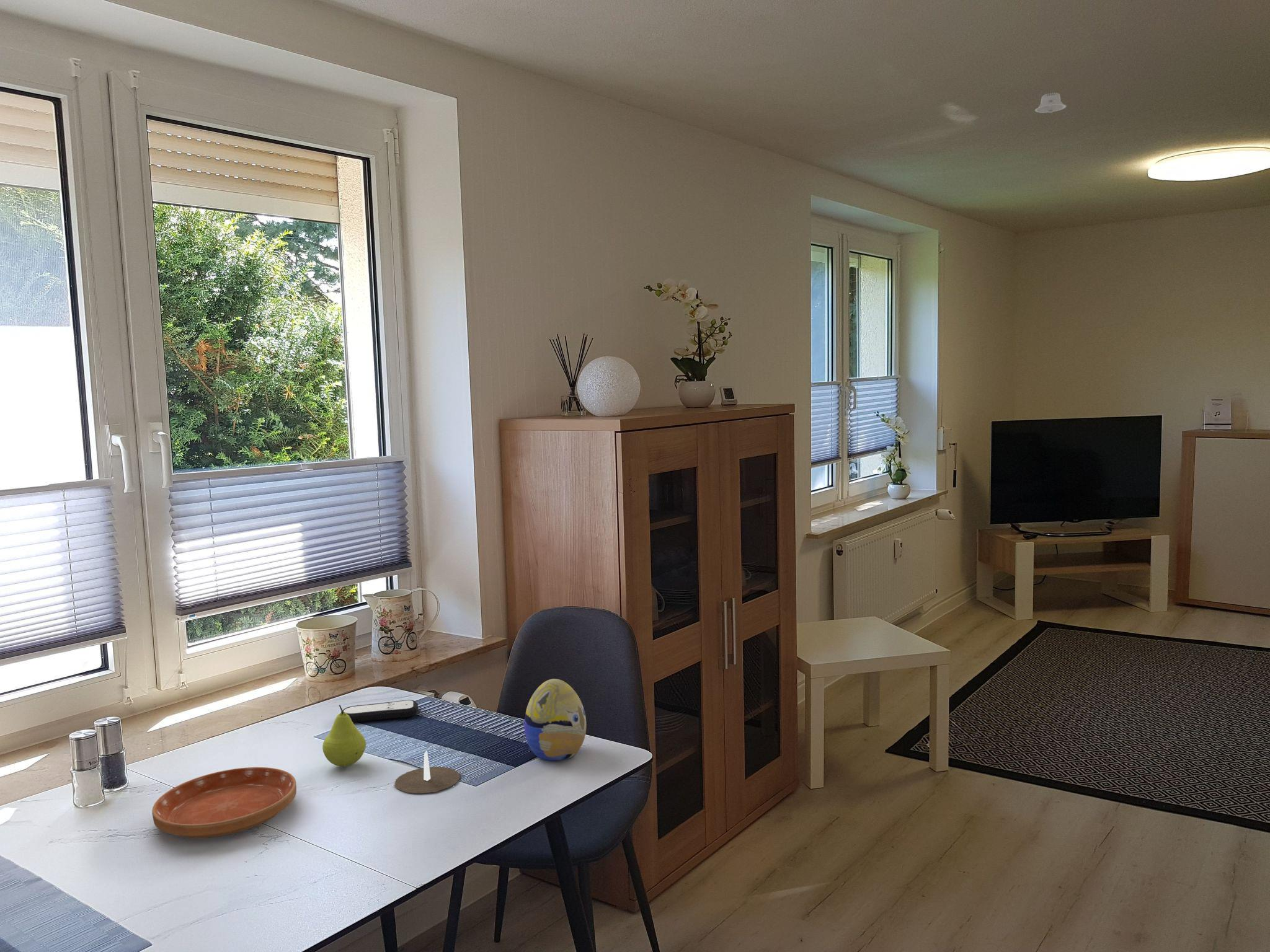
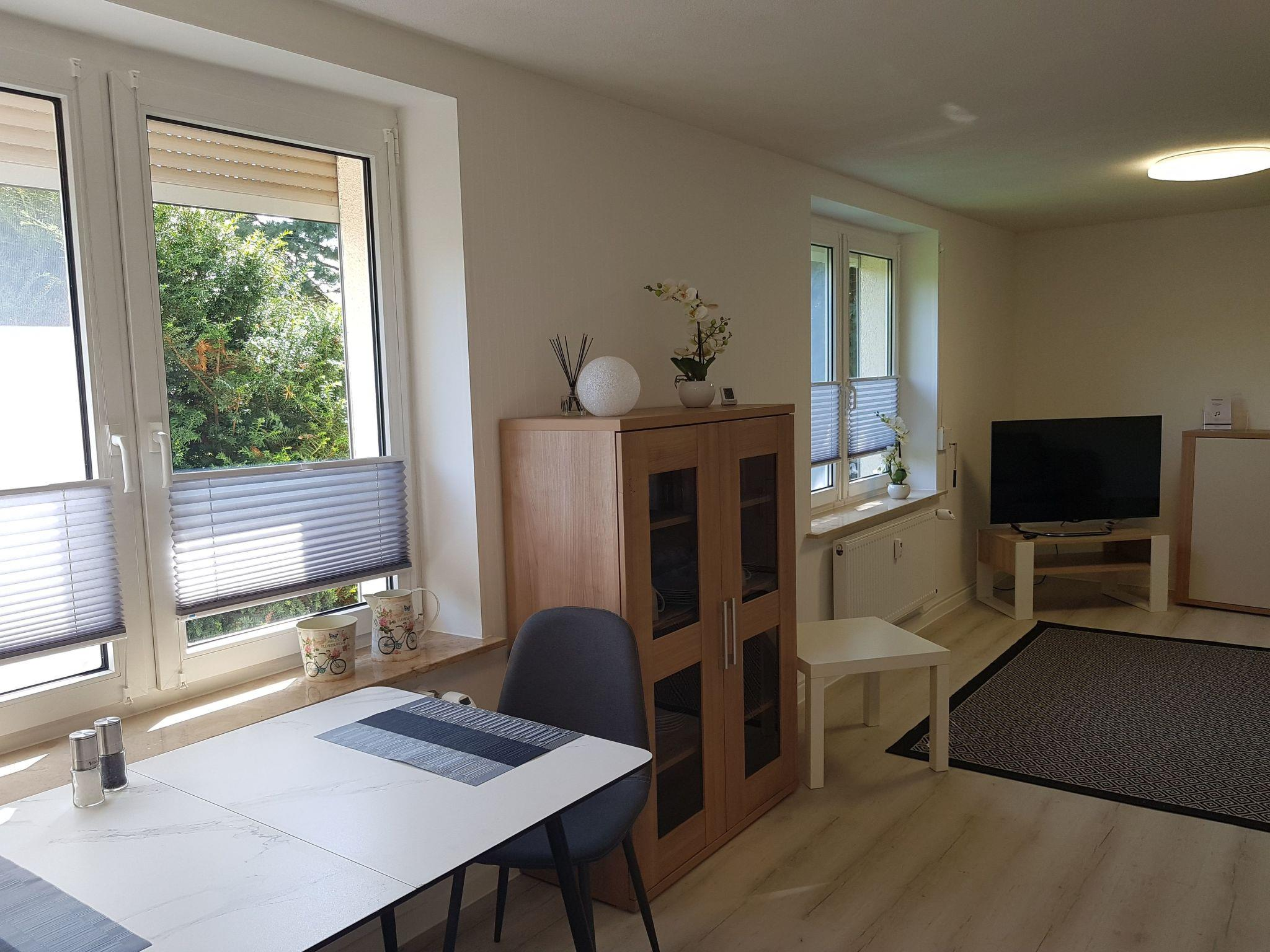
- candle [394,751,462,794]
- recessed light [1034,92,1067,113]
- fruit [322,705,366,767]
- saucer [151,767,297,839]
- decorative egg [524,678,587,761]
- remote control [340,699,419,723]
